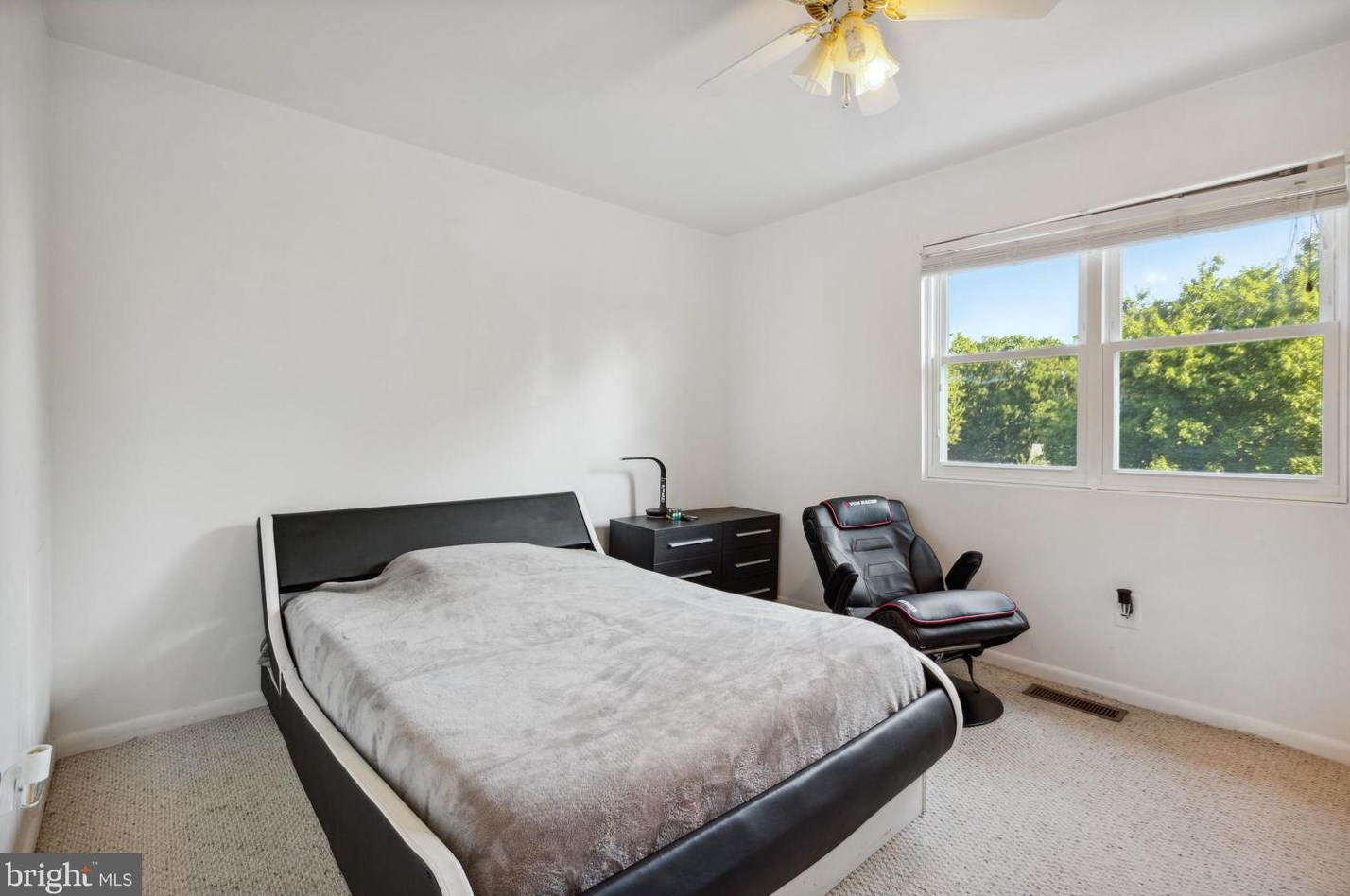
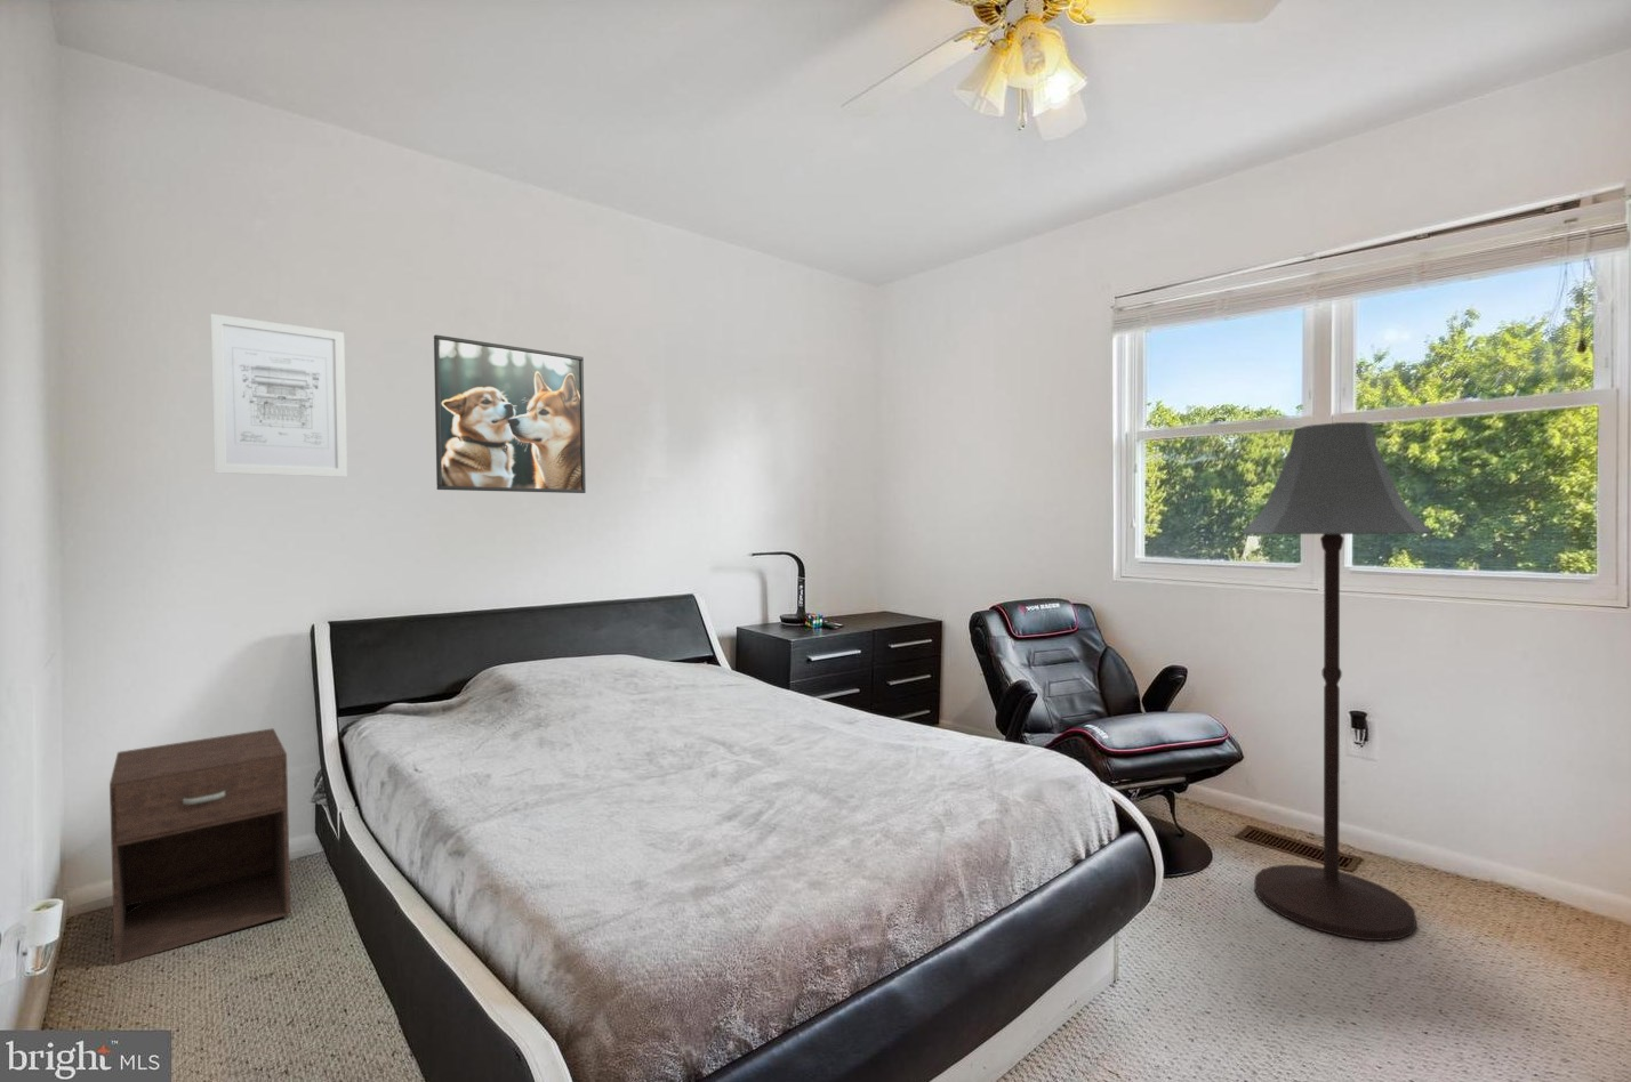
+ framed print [433,333,587,494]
+ nightstand [109,727,291,967]
+ floor lamp [1241,421,1433,942]
+ wall art [210,313,348,478]
